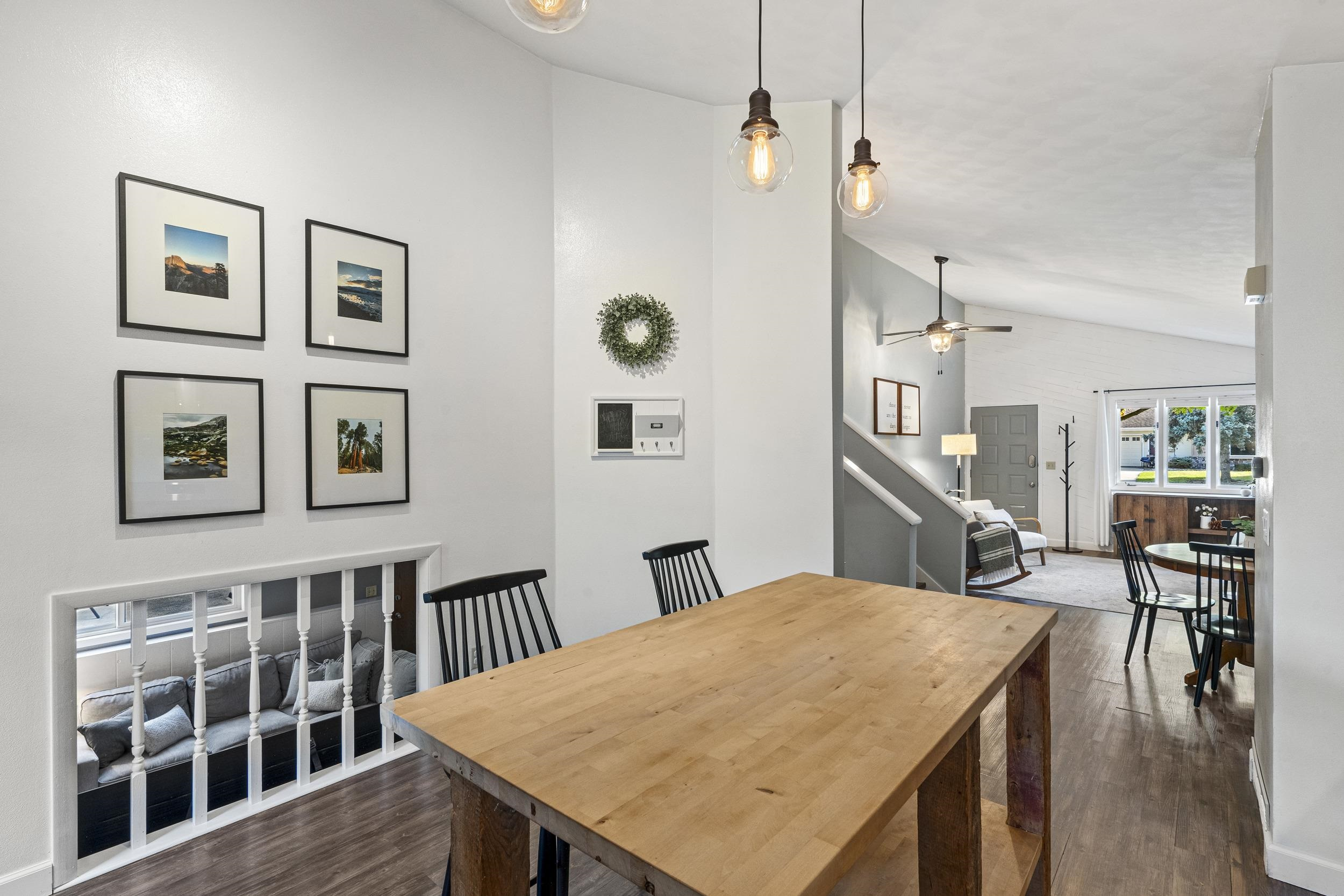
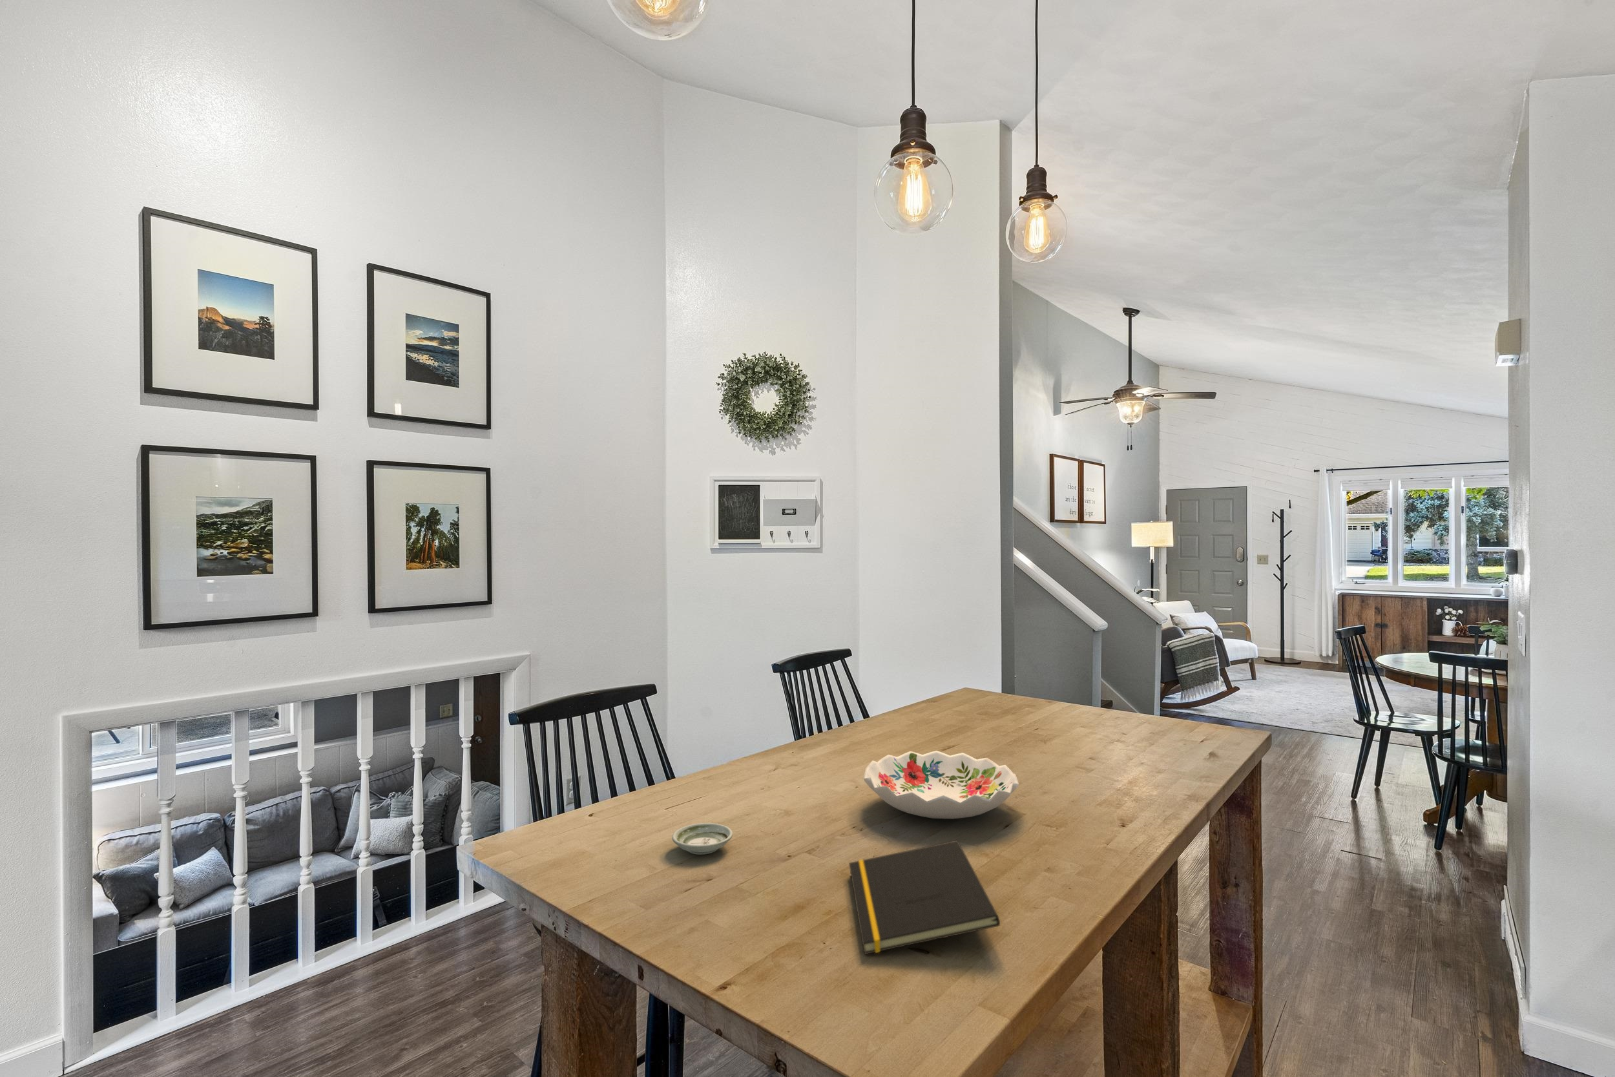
+ saucer [672,822,733,856]
+ decorative bowl [863,750,1019,820]
+ notepad [848,840,1001,954]
